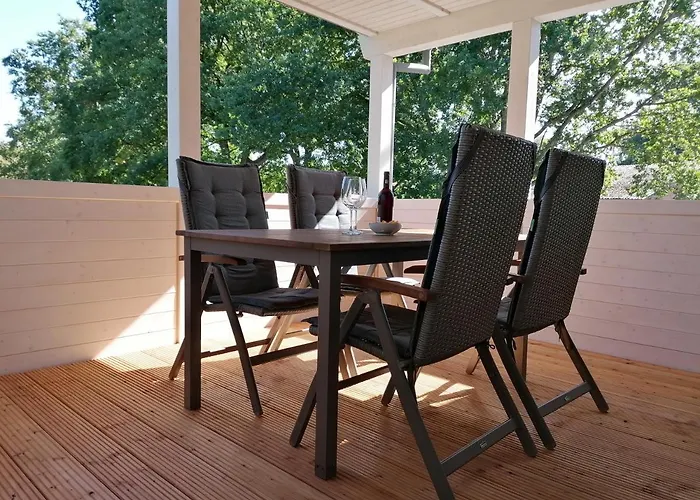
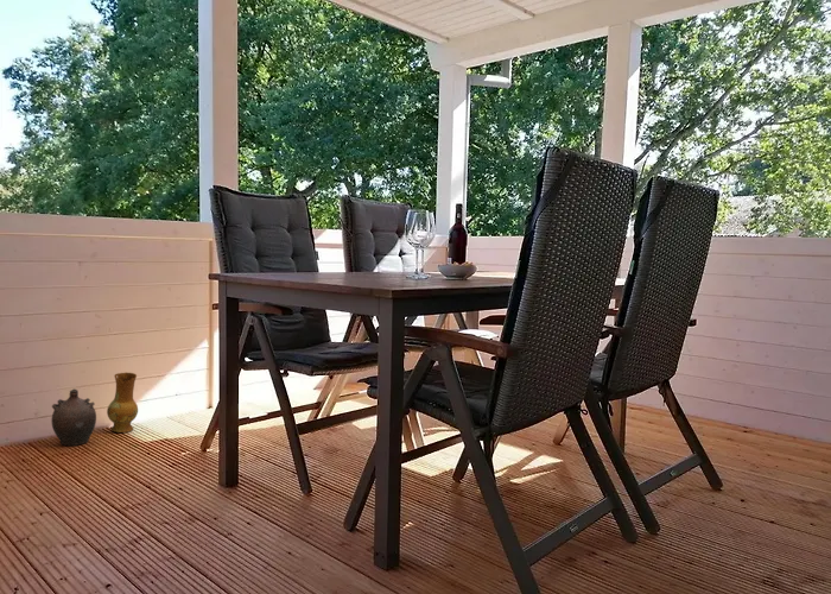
+ ceramic jug [50,388,97,447]
+ ceramic jug [106,372,139,434]
